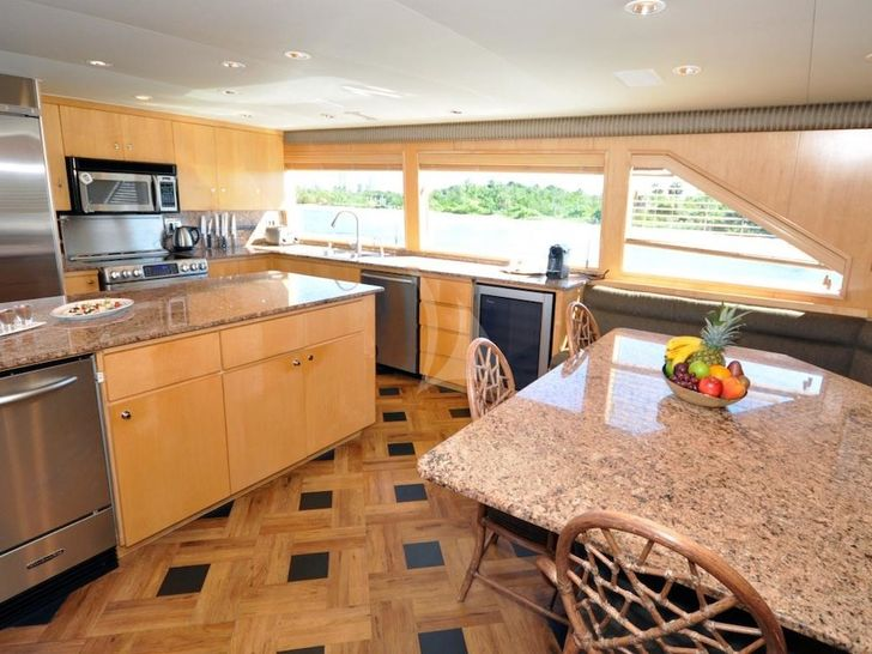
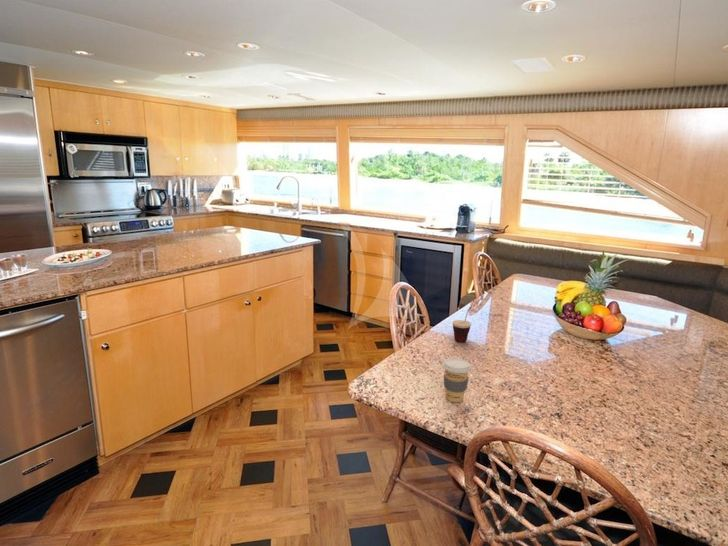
+ cup [452,305,473,343]
+ coffee cup [441,357,472,403]
